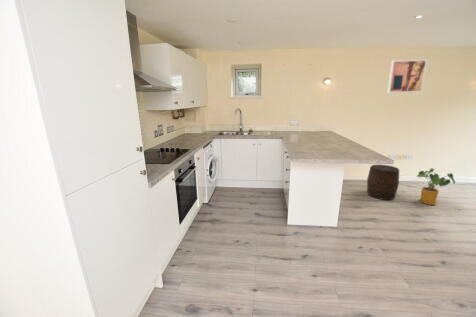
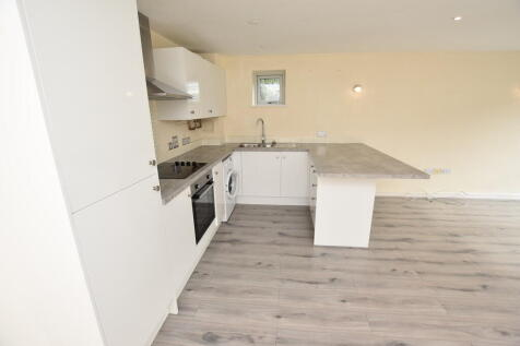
- stool [366,164,400,201]
- wall art [386,58,429,94]
- house plant [415,167,456,206]
